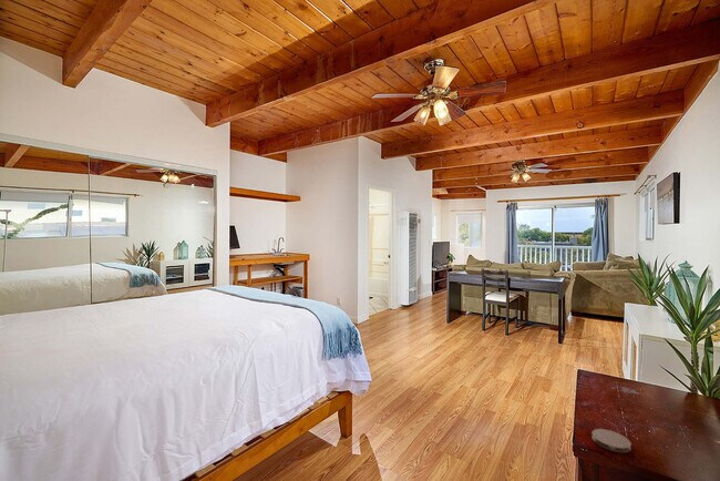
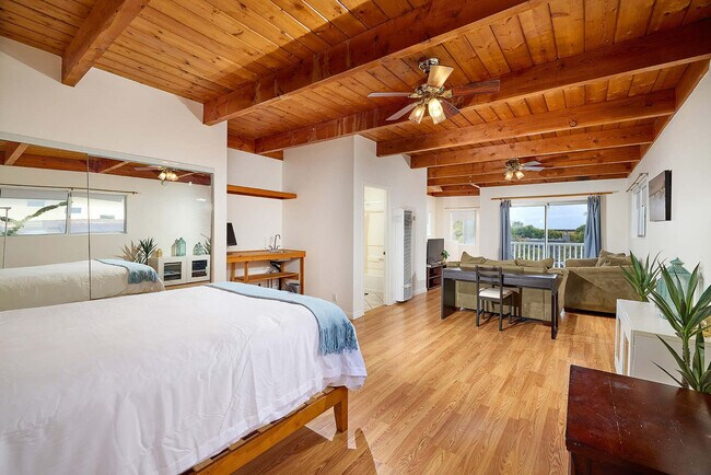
- coaster [590,428,632,453]
